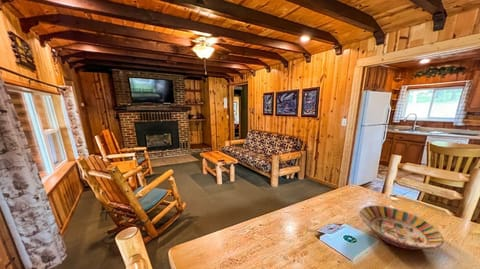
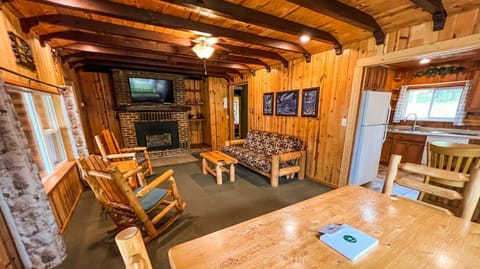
- serving bowl [358,205,445,251]
